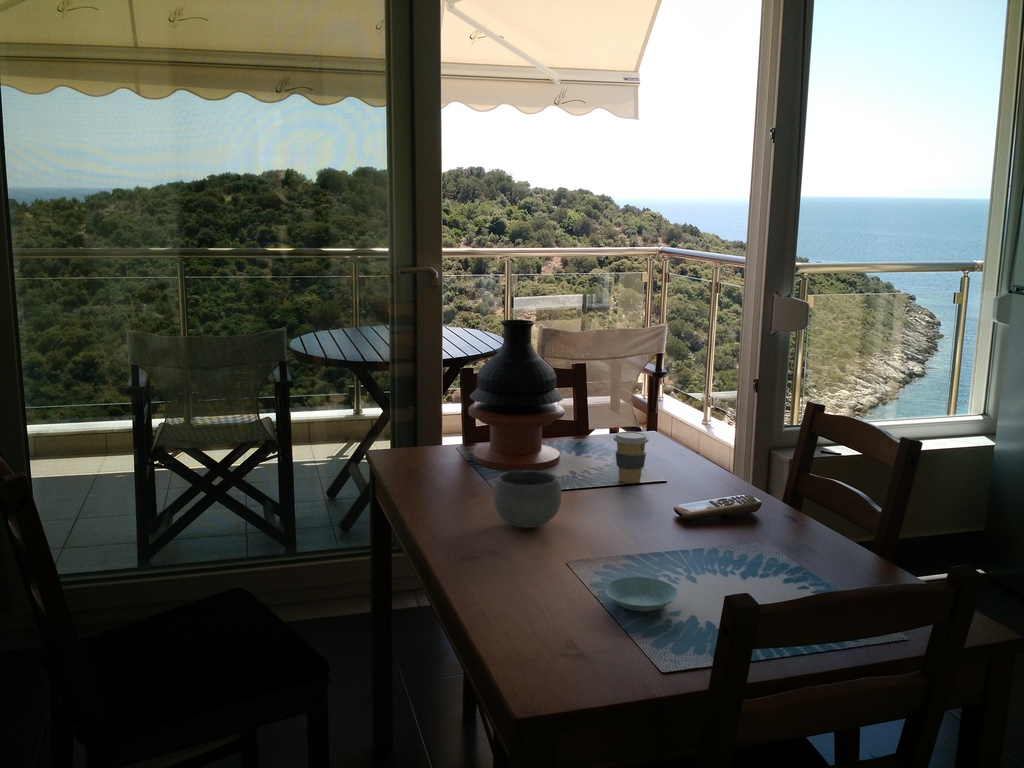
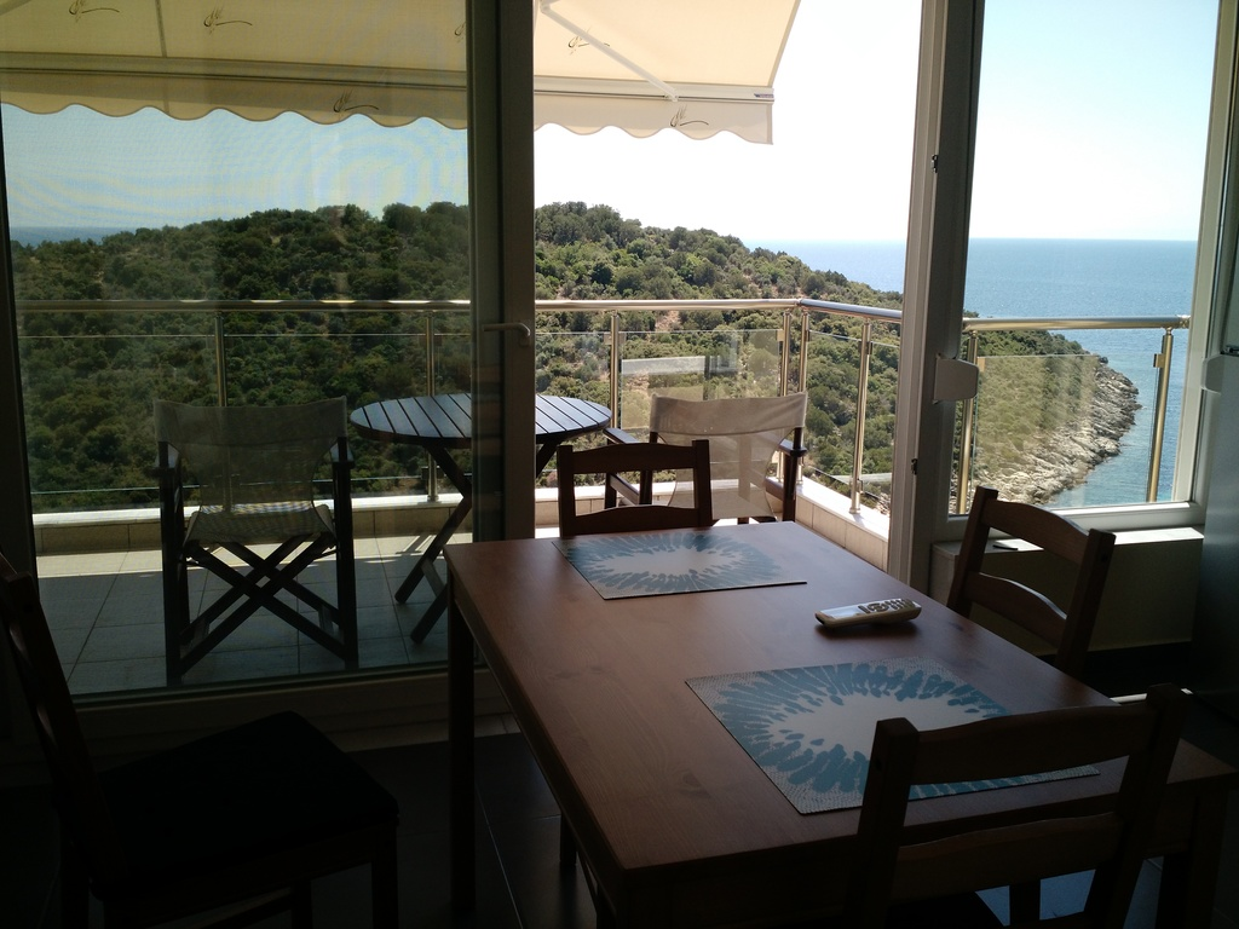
- vase [468,319,565,471]
- bowl [492,469,562,529]
- saucer [604,576,679,613]
- coffee cup [613,431,650,484]
